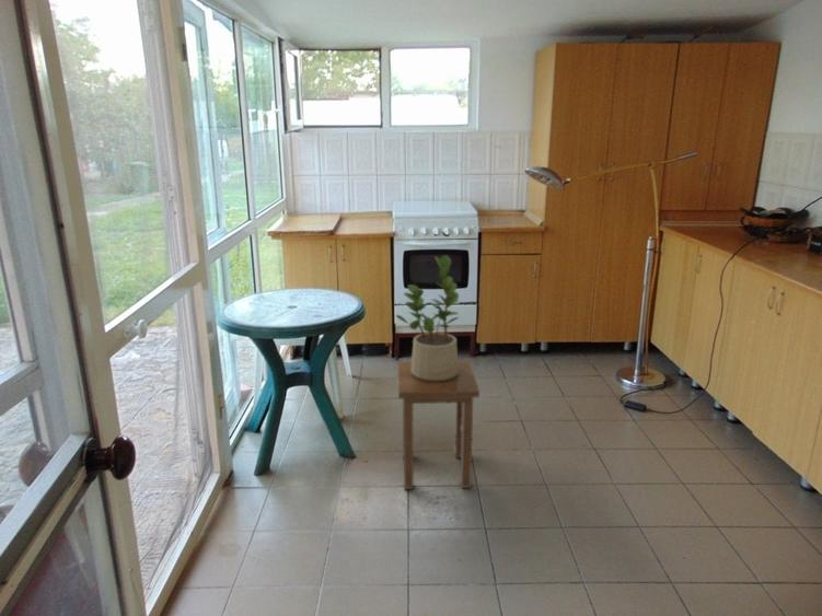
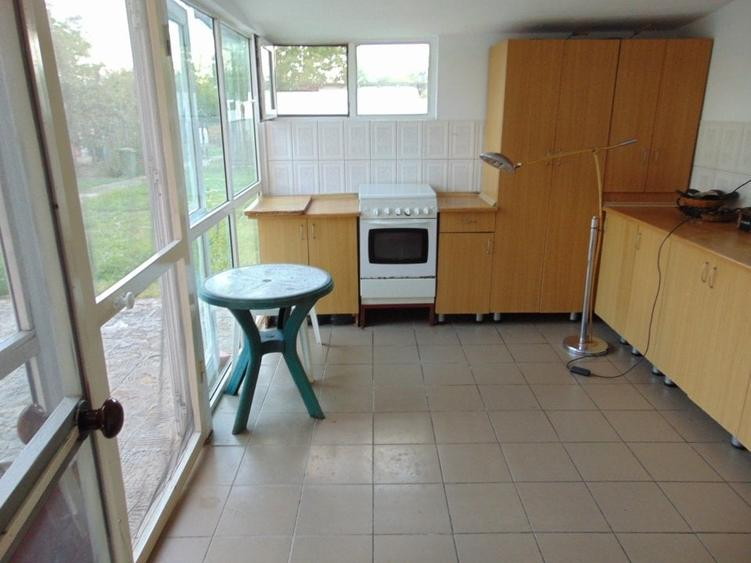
- potted plant [394,254,461,381]
- stool [396,360,481,490]
